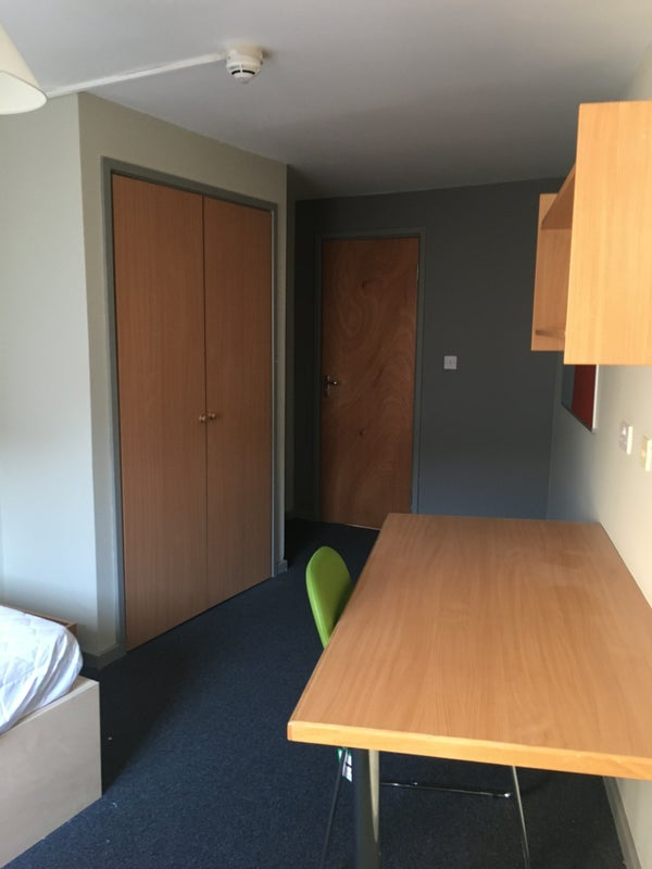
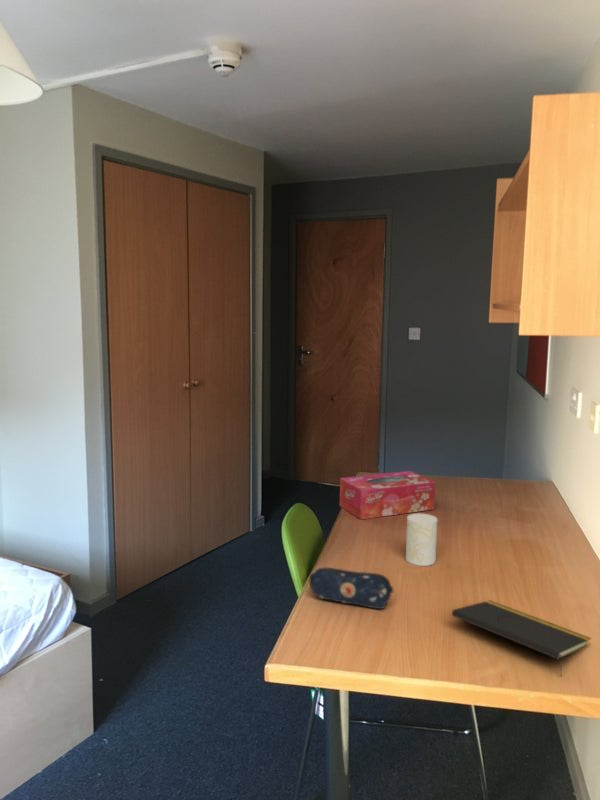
+ cup [405,512,438,567]
+ pencil case [308,566,395,610]
+ tissue box [339,470,436,520]
+ notepad [451,599,592,677]
